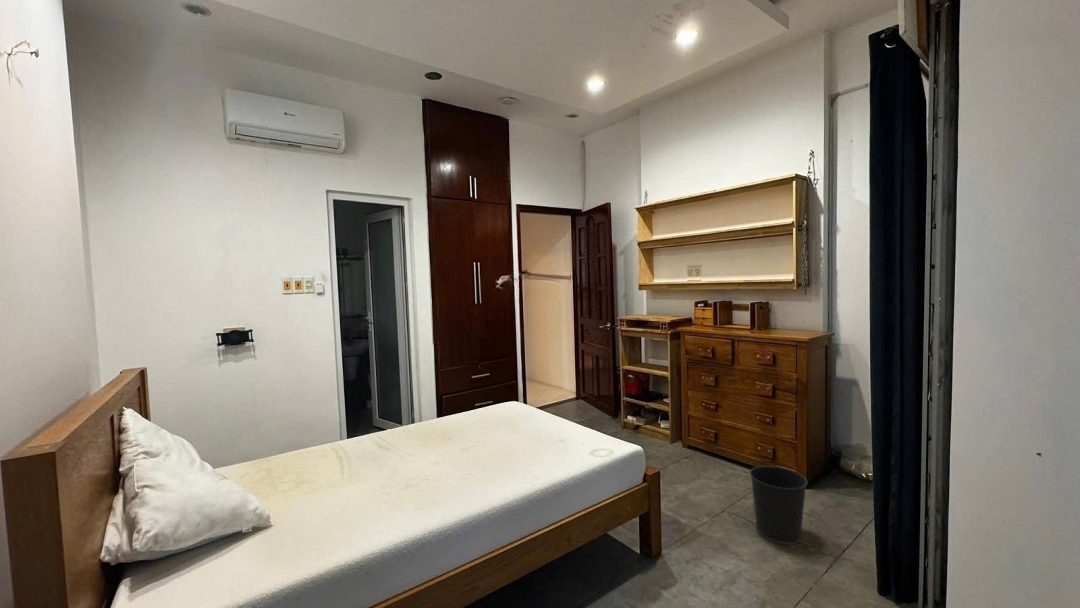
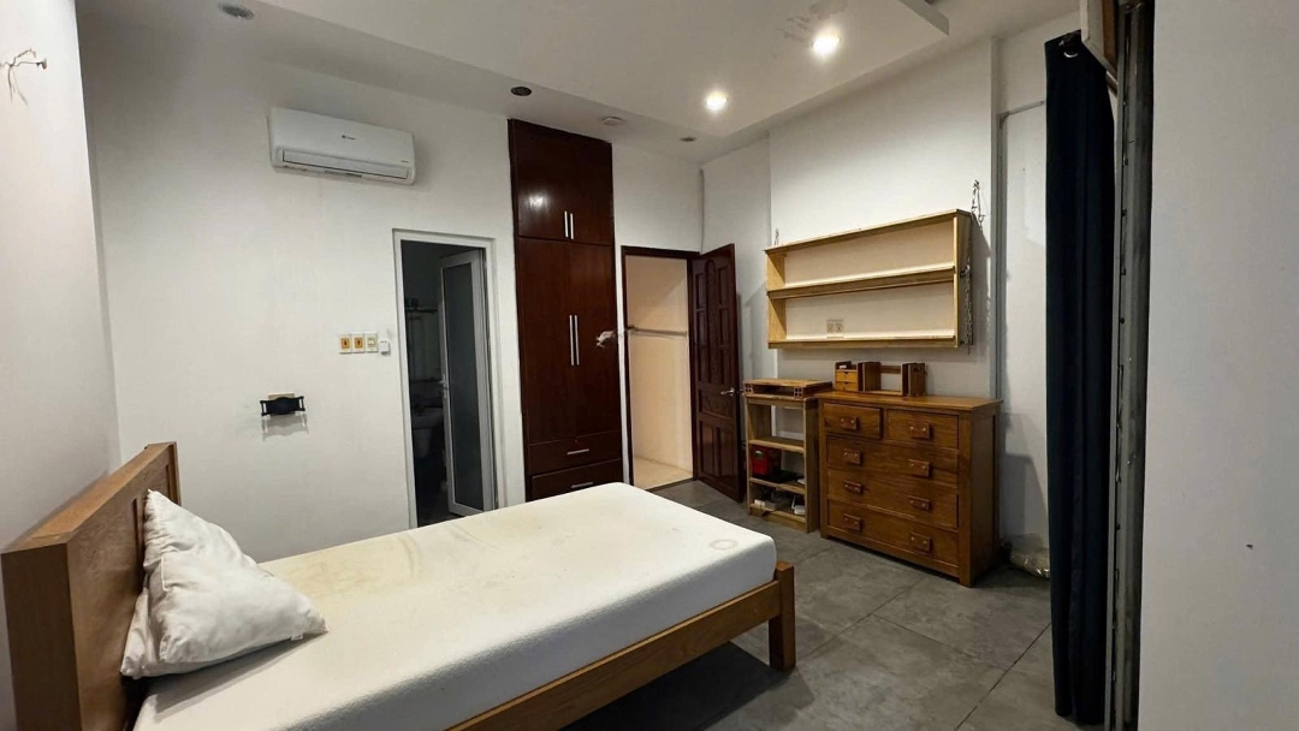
- wastebasket [749,465,808,546]
